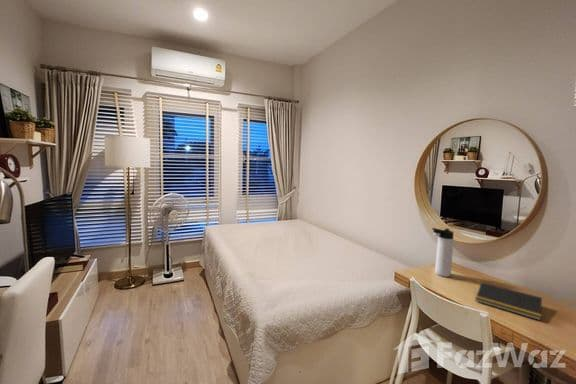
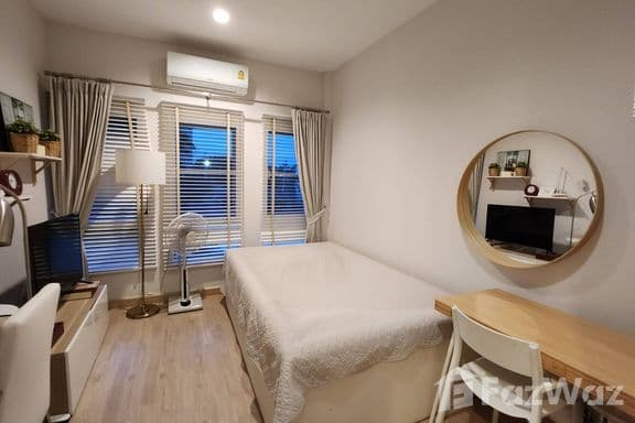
- notepad [474,281,543,322]
- thermos bottle [431,227,454,278]
